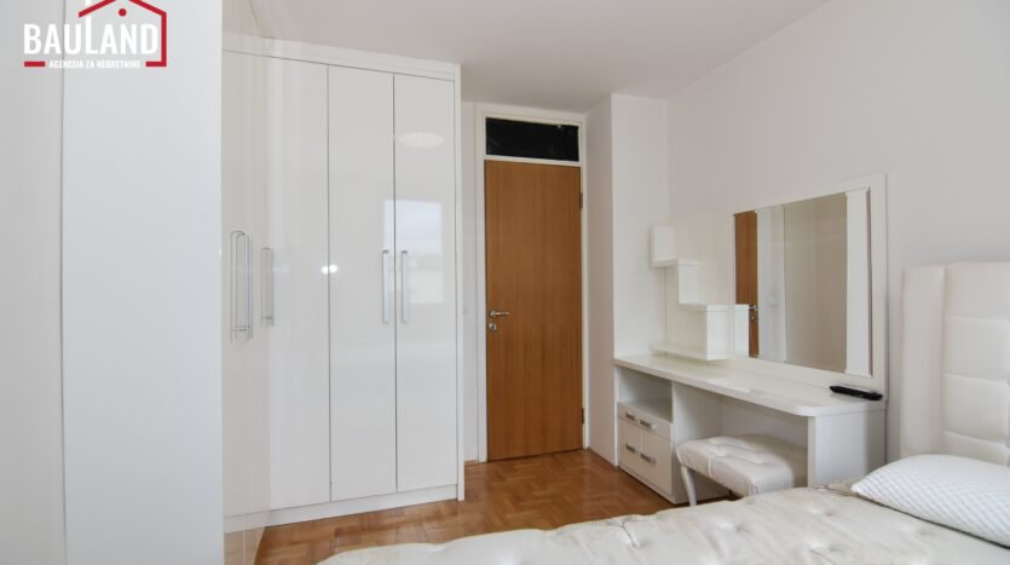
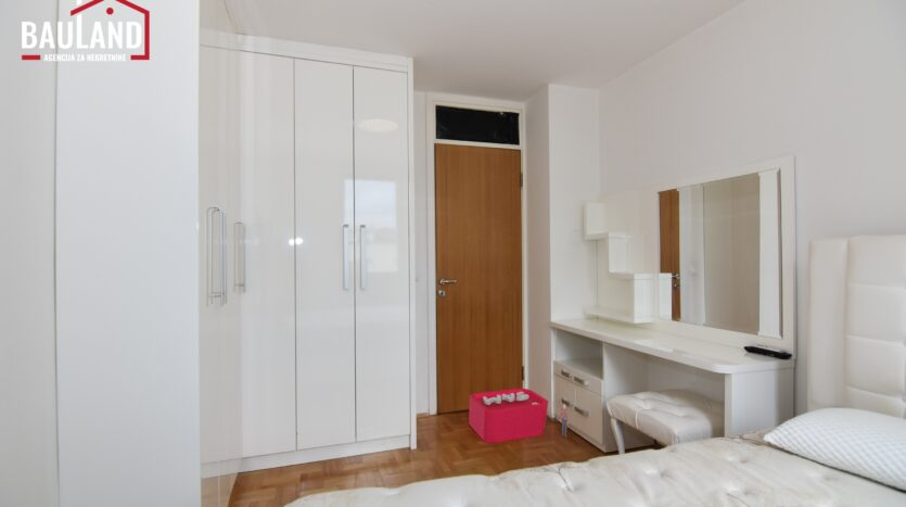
+ storage bin [468,388,570,444]
